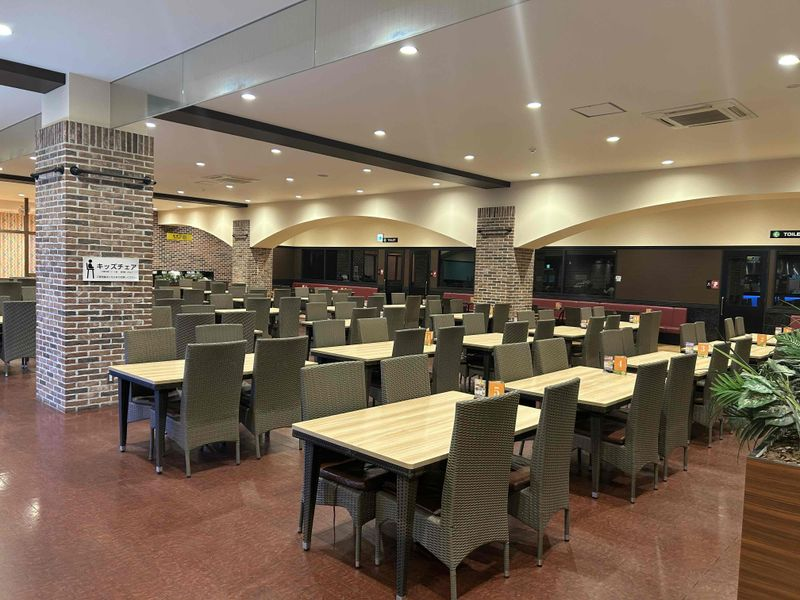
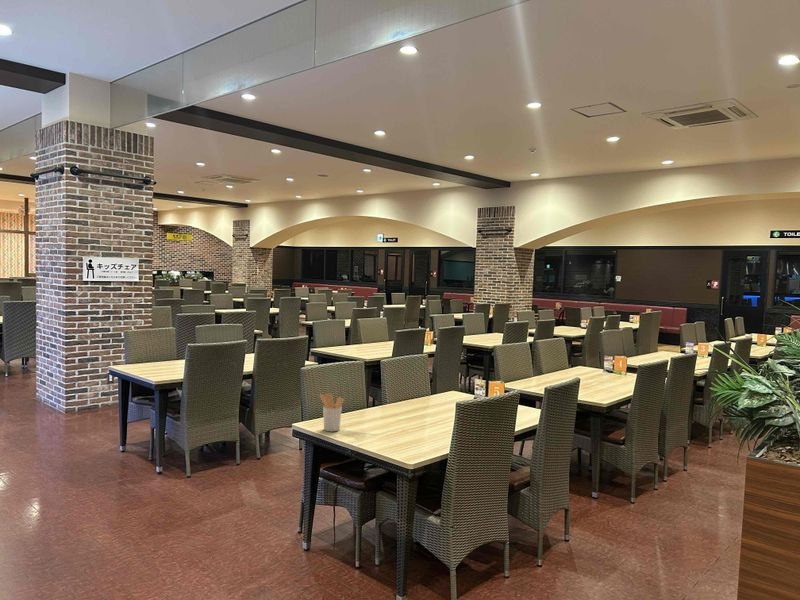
+ utensil holder [318,392,345,432]
